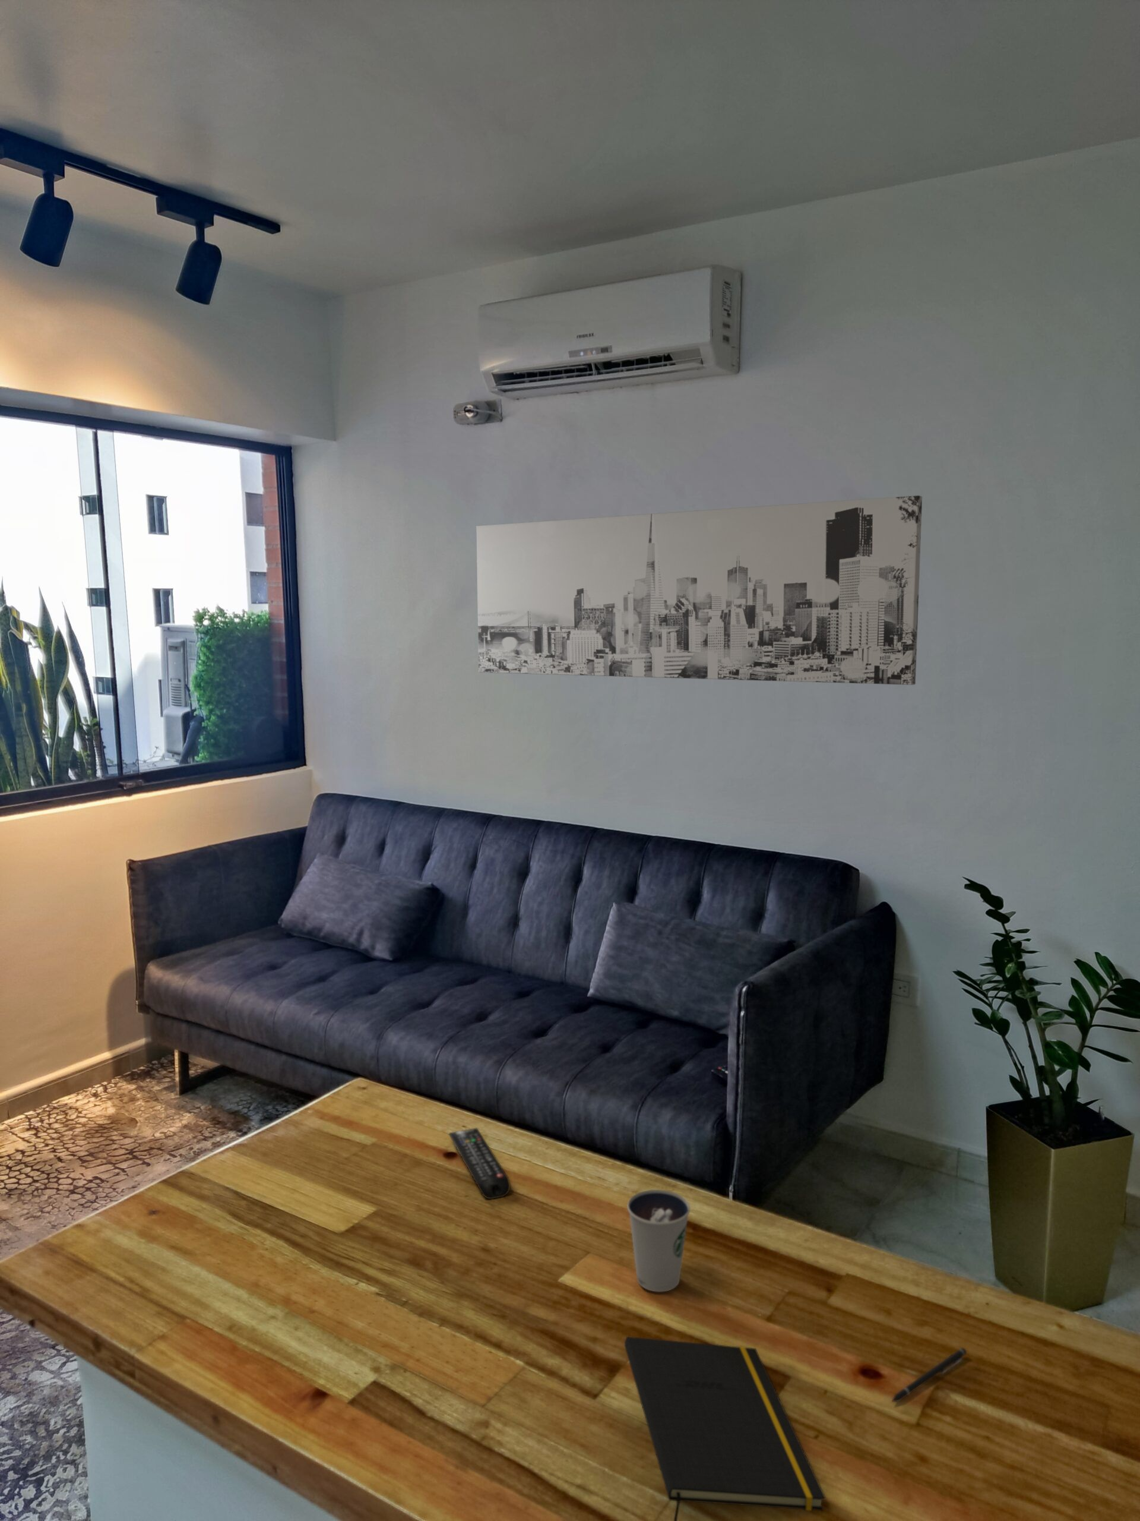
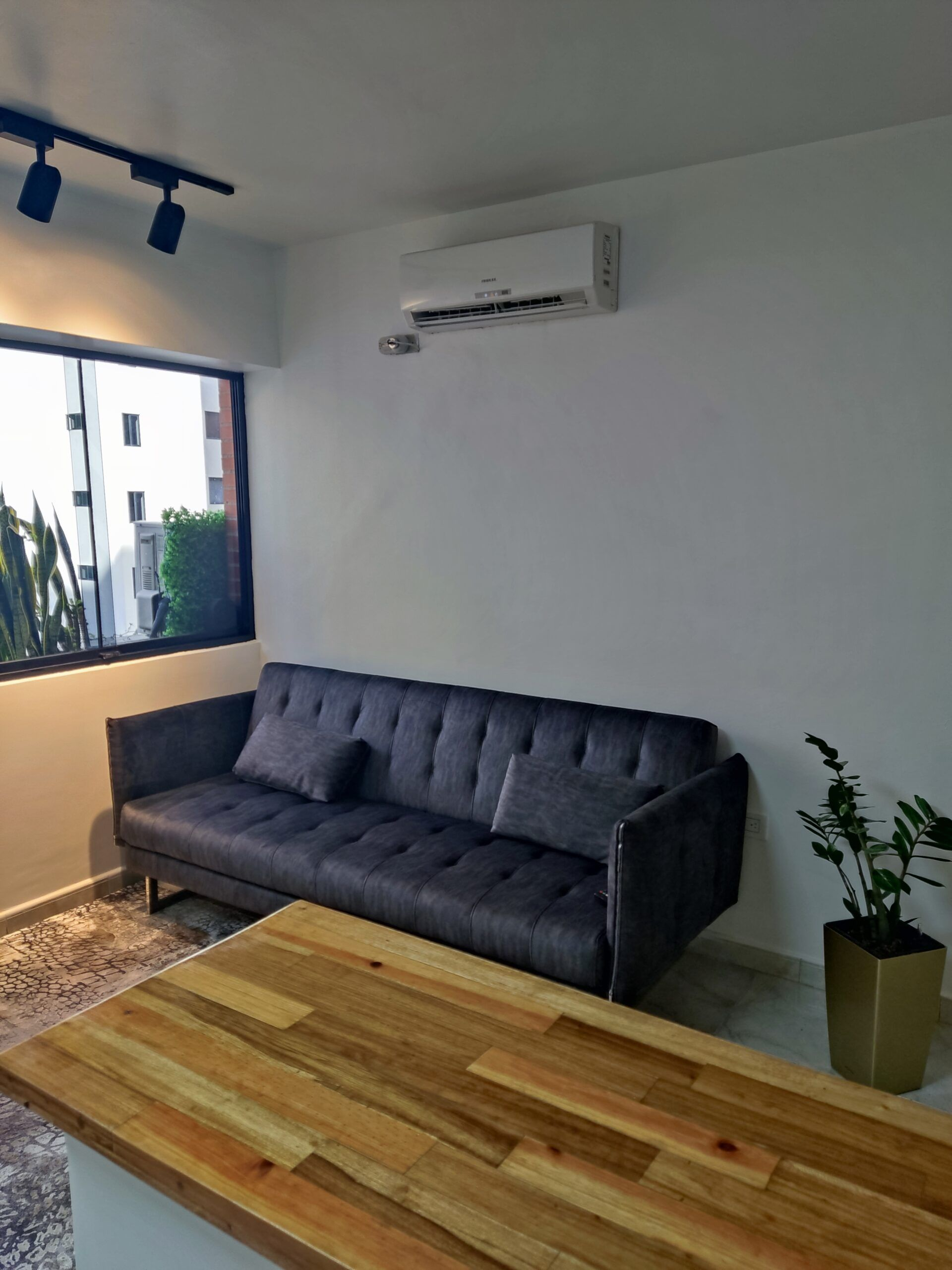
- pen [891,1347,968,1402]
- notepad [624,1337,826,1521]
- remote control [448,1127,511,1200]
- wall art [477,495,923,685]
- dixie cup [627,1189,691,1292]
